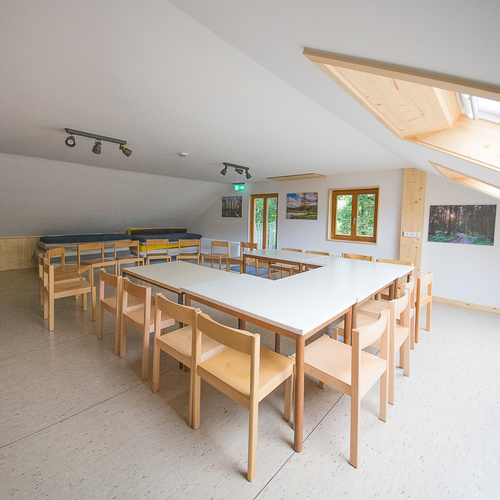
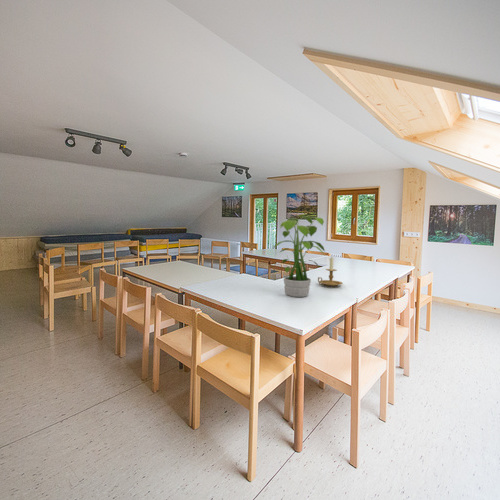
+ candle holder [317,257,344,287]
+ potted plant [271,215,326,298]
